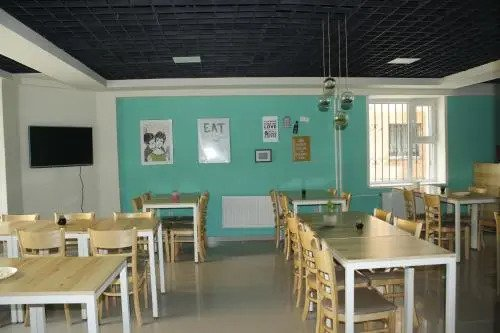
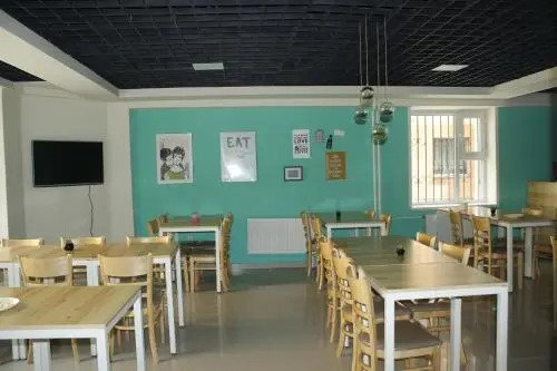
- potted plant [317,198,339,227]
